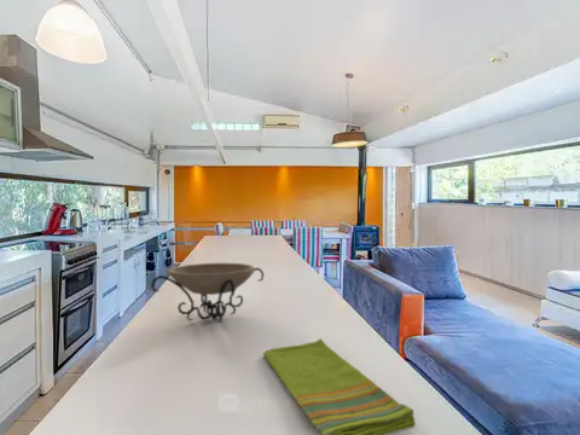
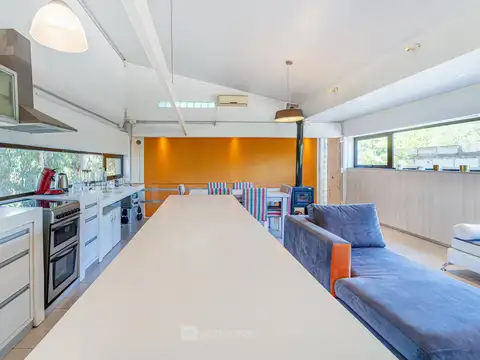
- dish towel [262,337,417,435]
- decorative bowl [150,262,266,324]
